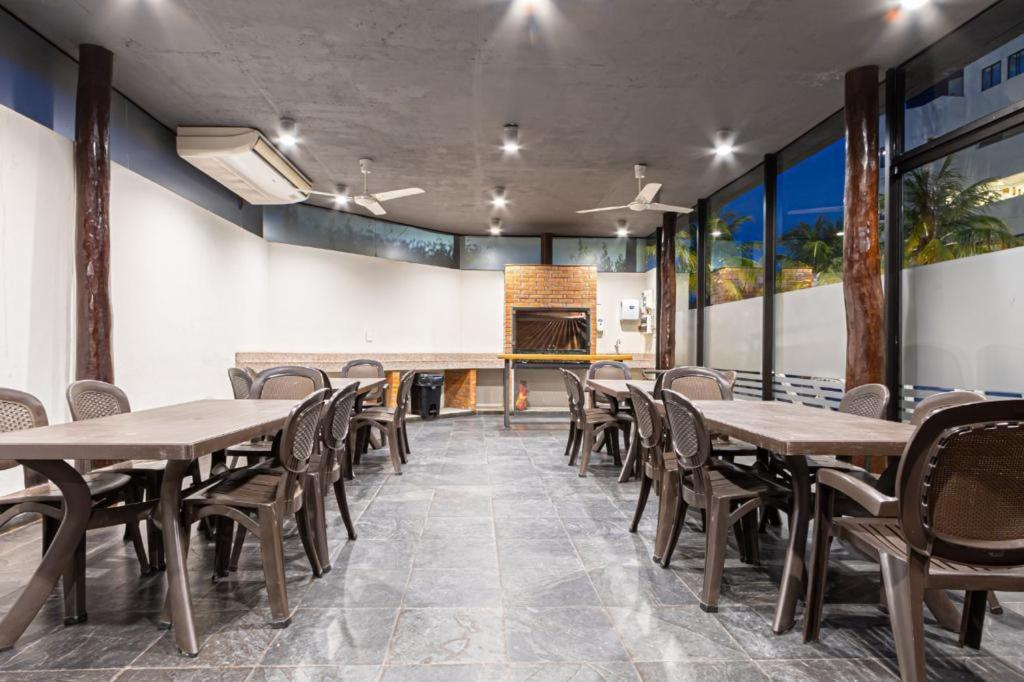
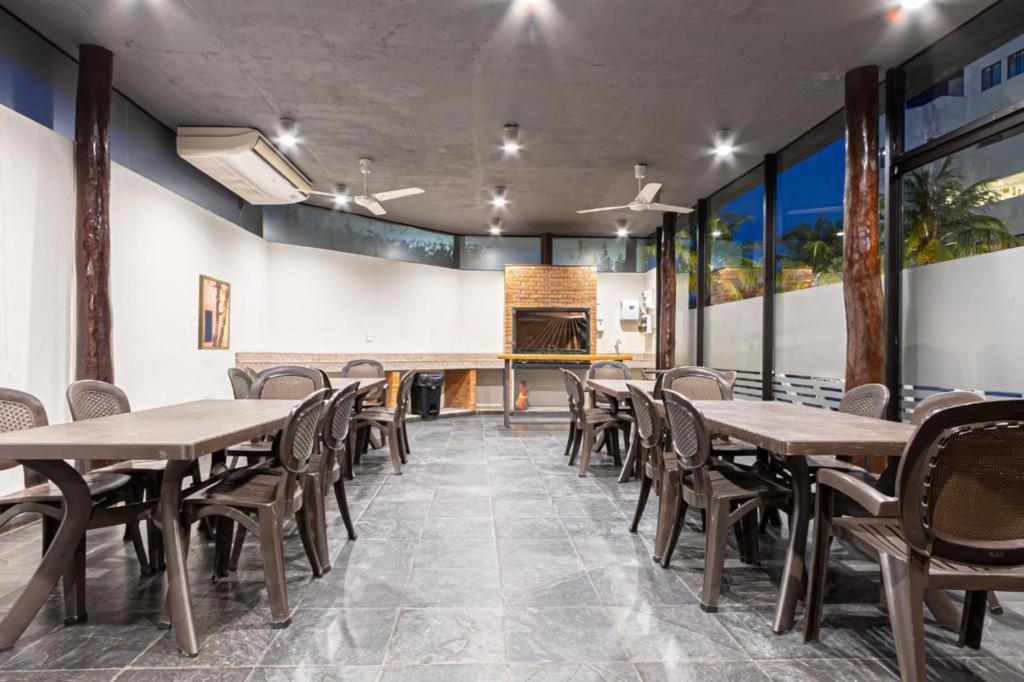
+ wall art [197,273,232,351]
